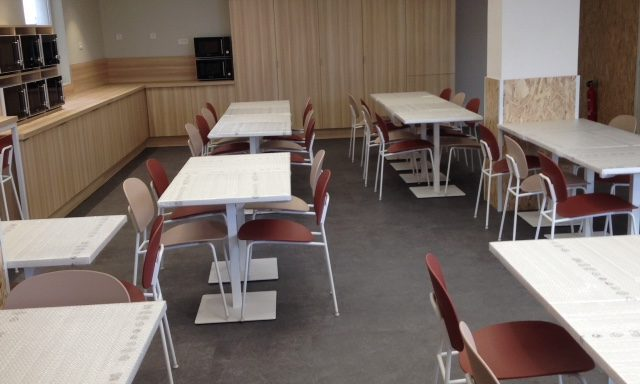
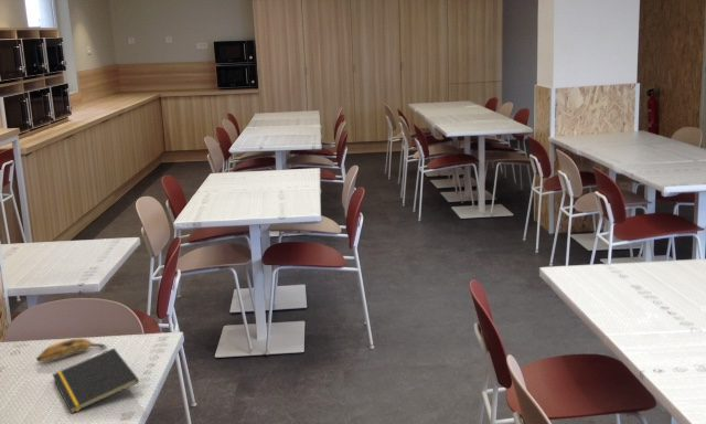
+ notepad [51,347,140,414]
+ banana [35,337,109,362]
